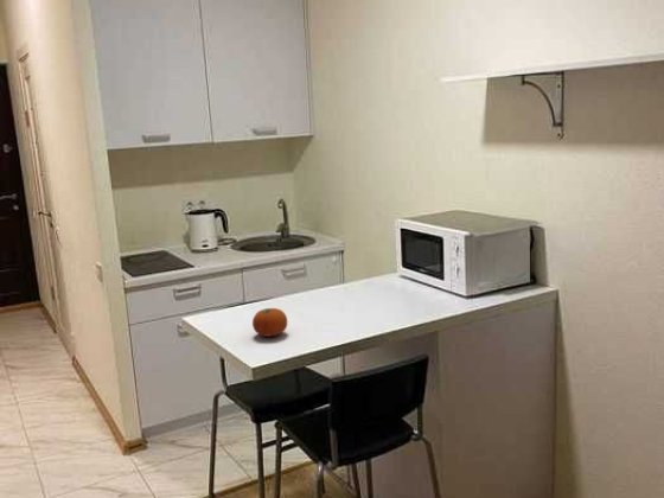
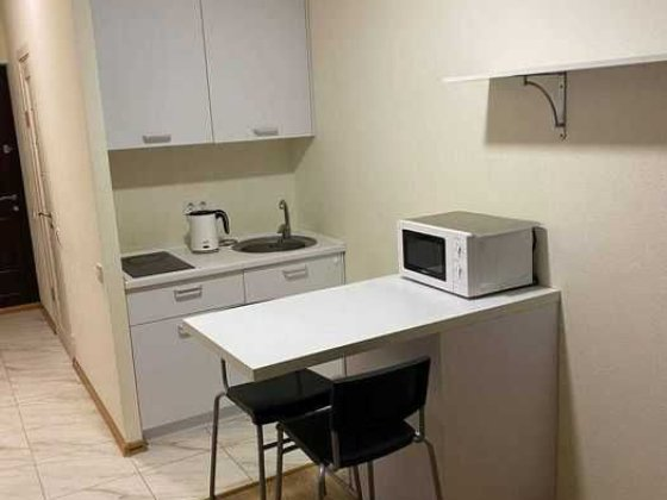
- fruit [251,307,288,338]
